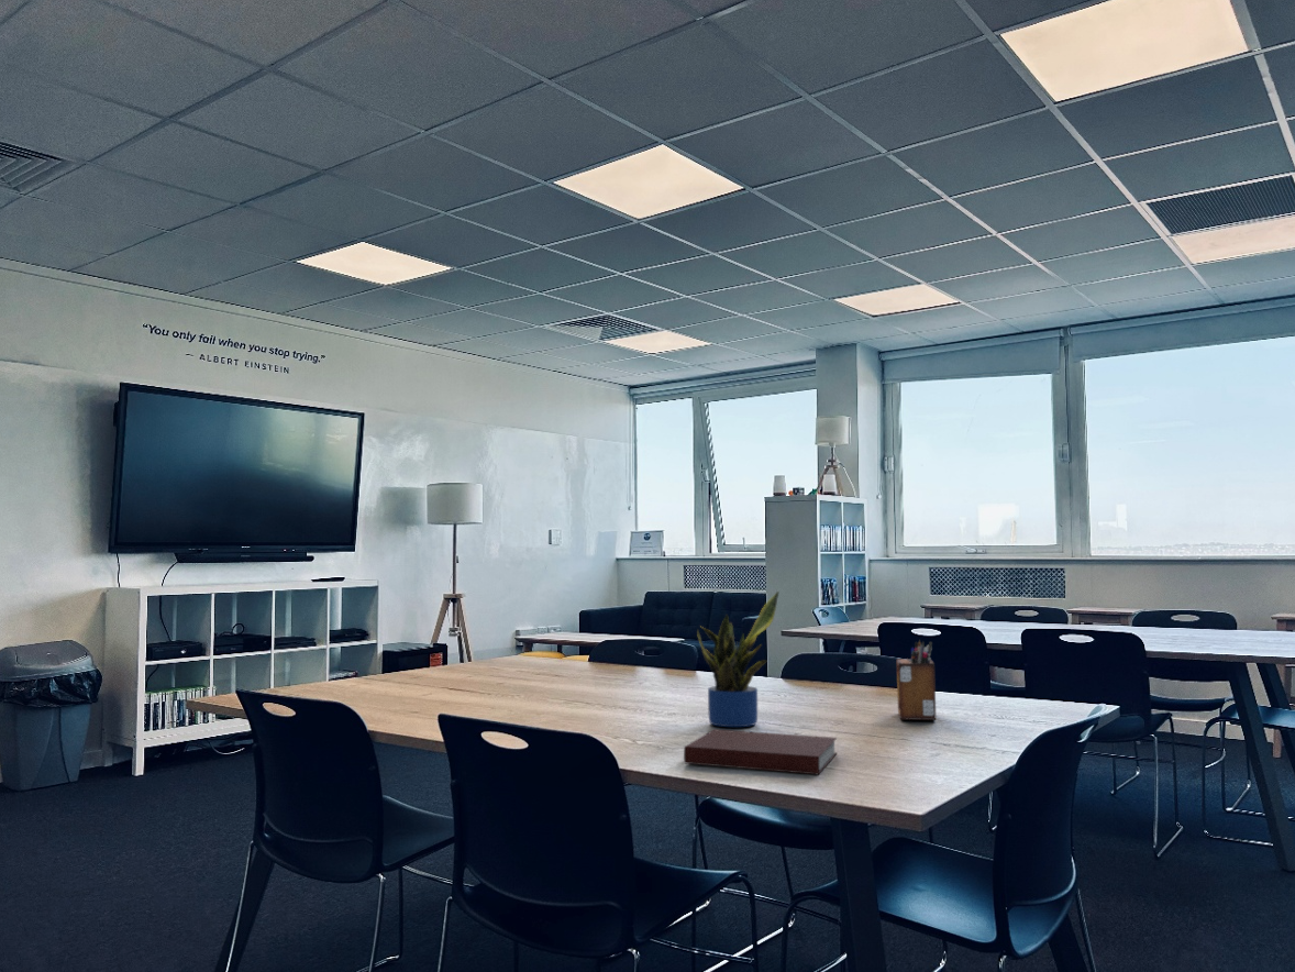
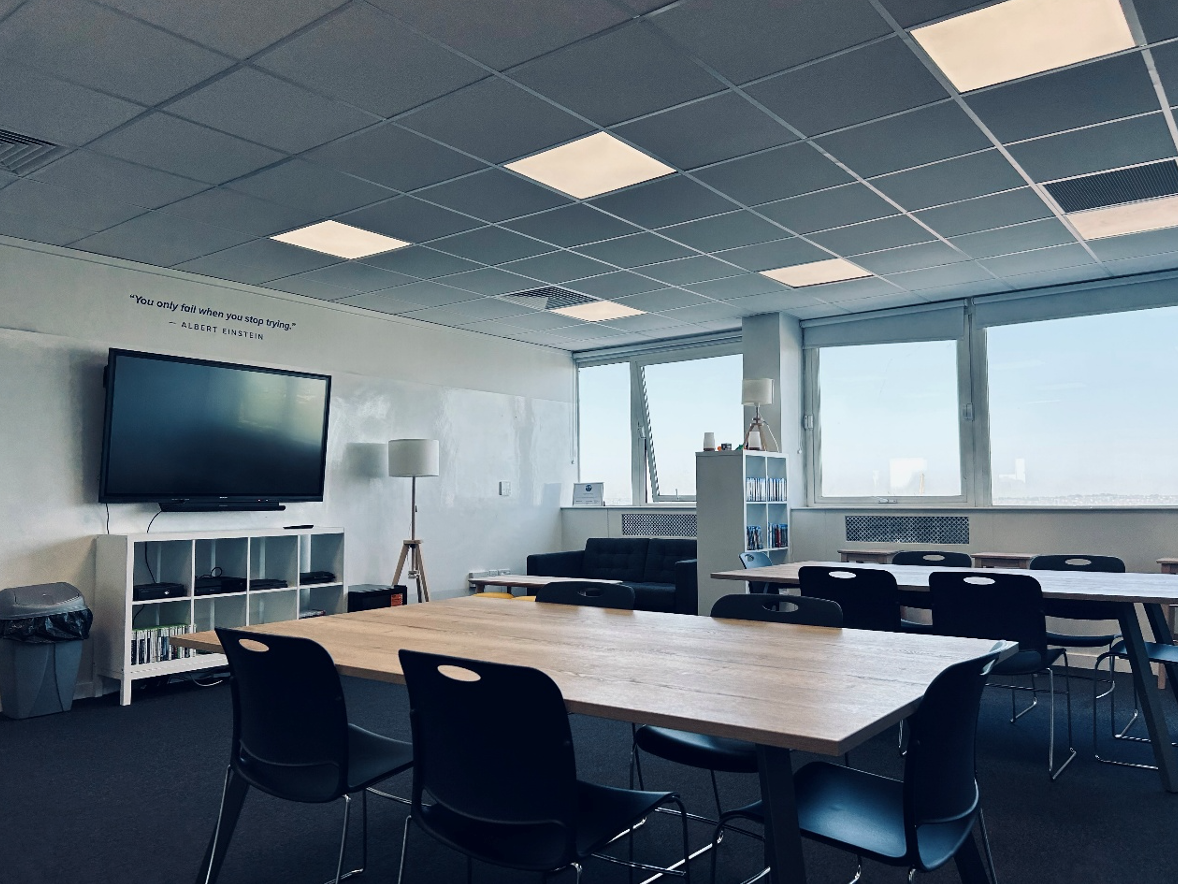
- desk organizer [896,639,937,721]
- notebook [683,728,838,775]
- potted plant [696,590,781,728]
